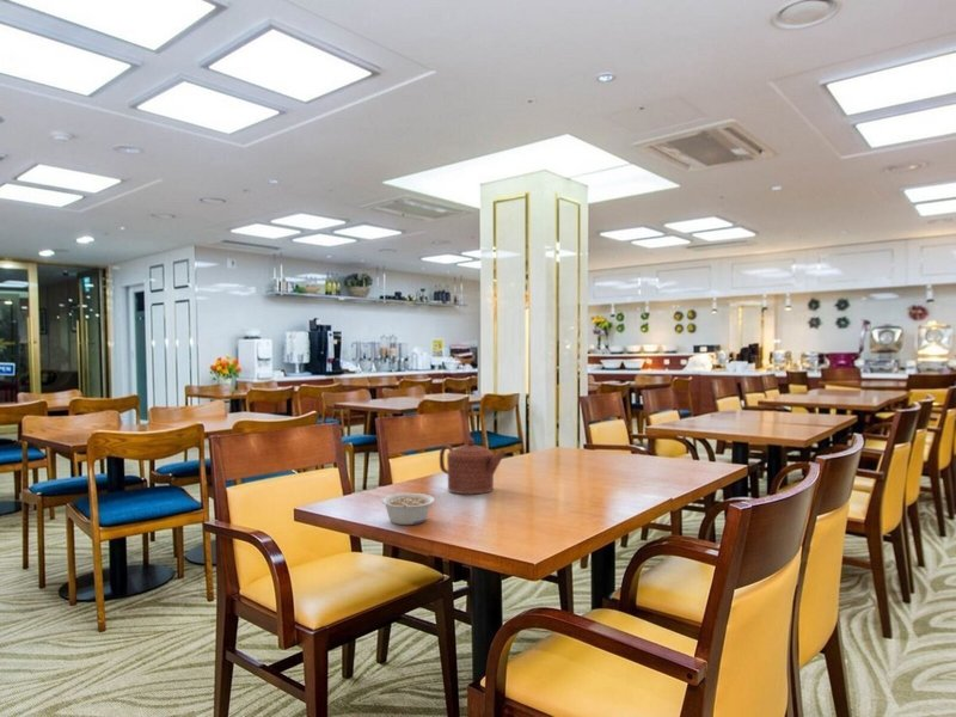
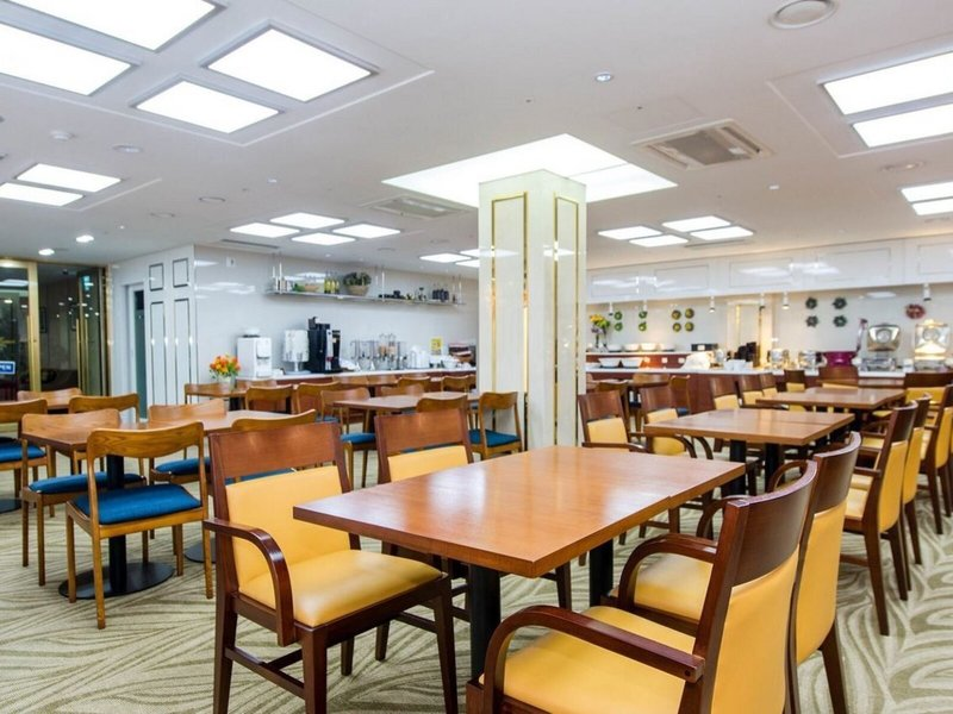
- teapot [439,436,507,495]
- legume [380,492,436,526]
